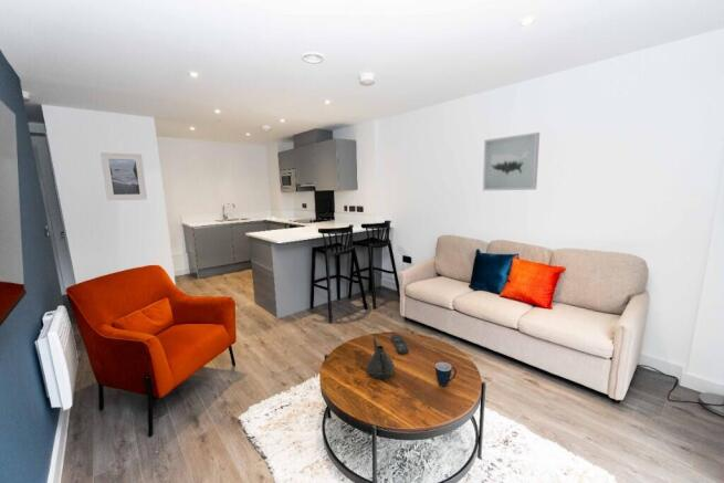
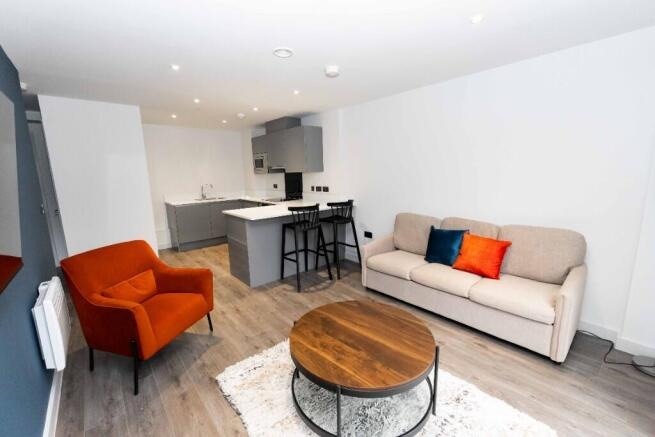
- remote control [390,334,410,355]
- wall art [482,132,541,191]
- teapot [365,336,396,380]
- mug [434,361,458,388]
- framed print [99,151,148,201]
